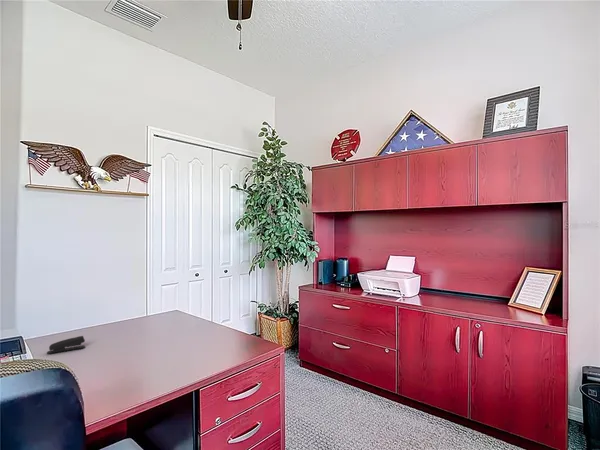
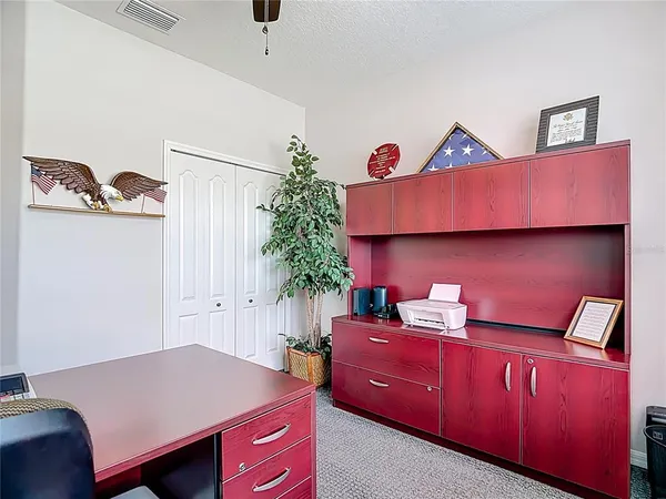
- stapler [46,335,86,355]
